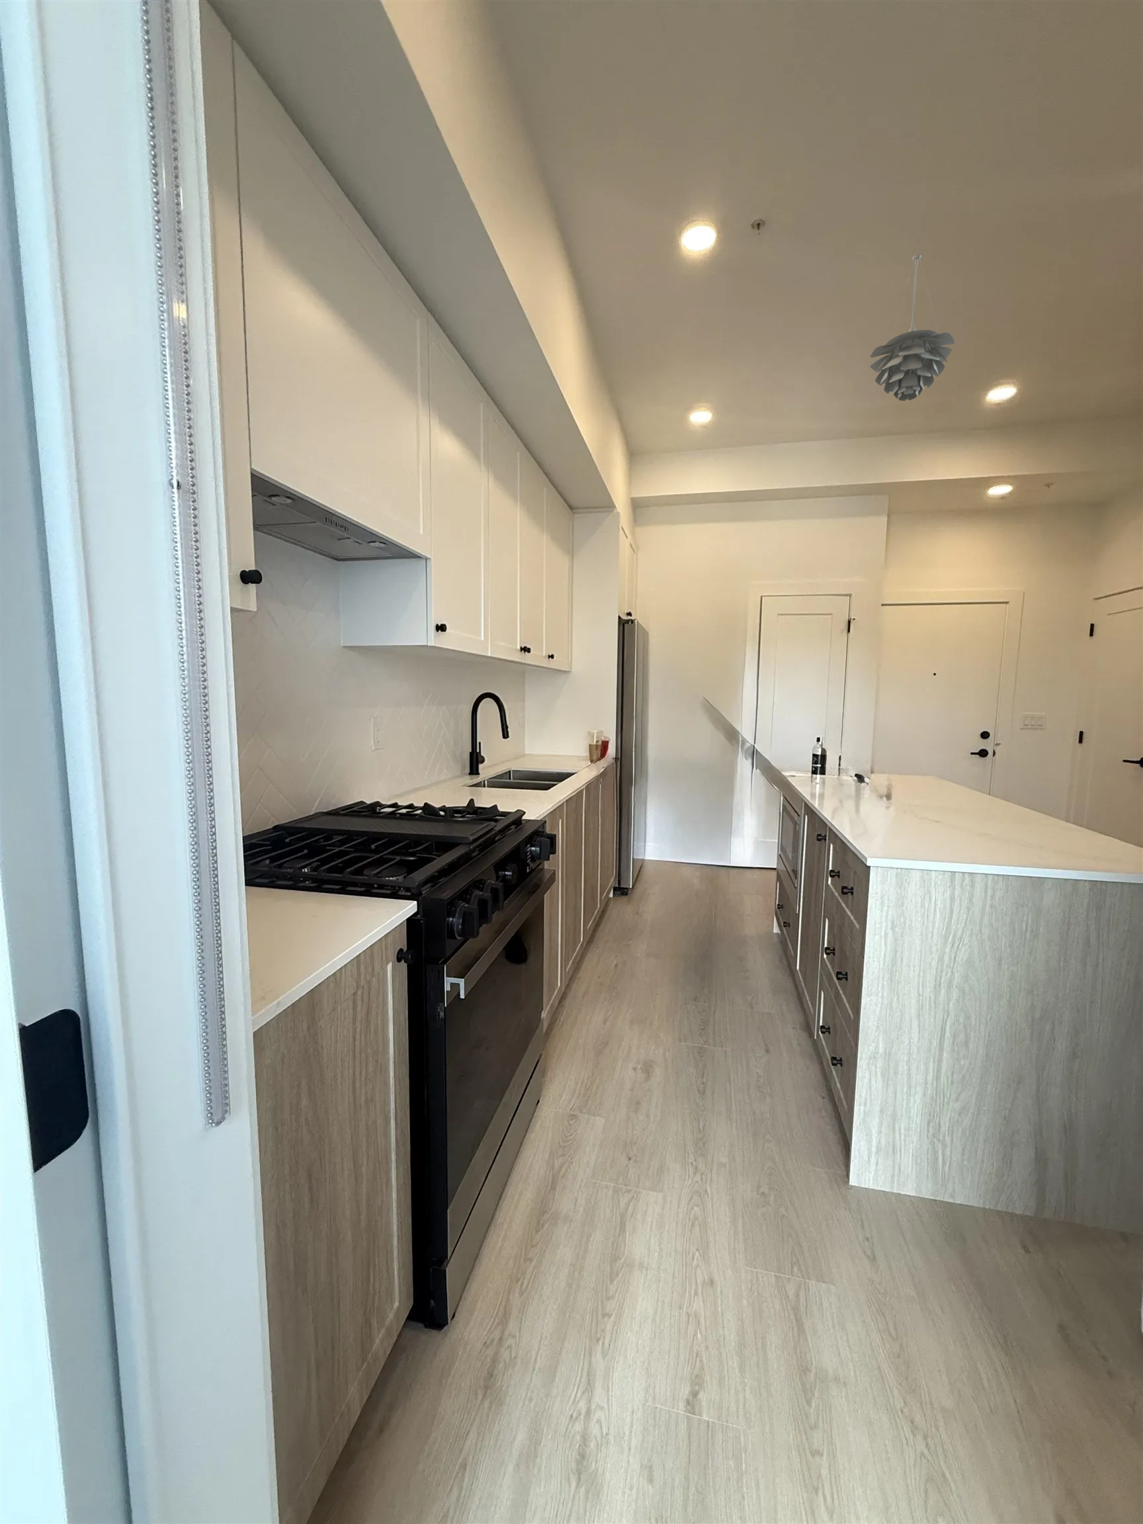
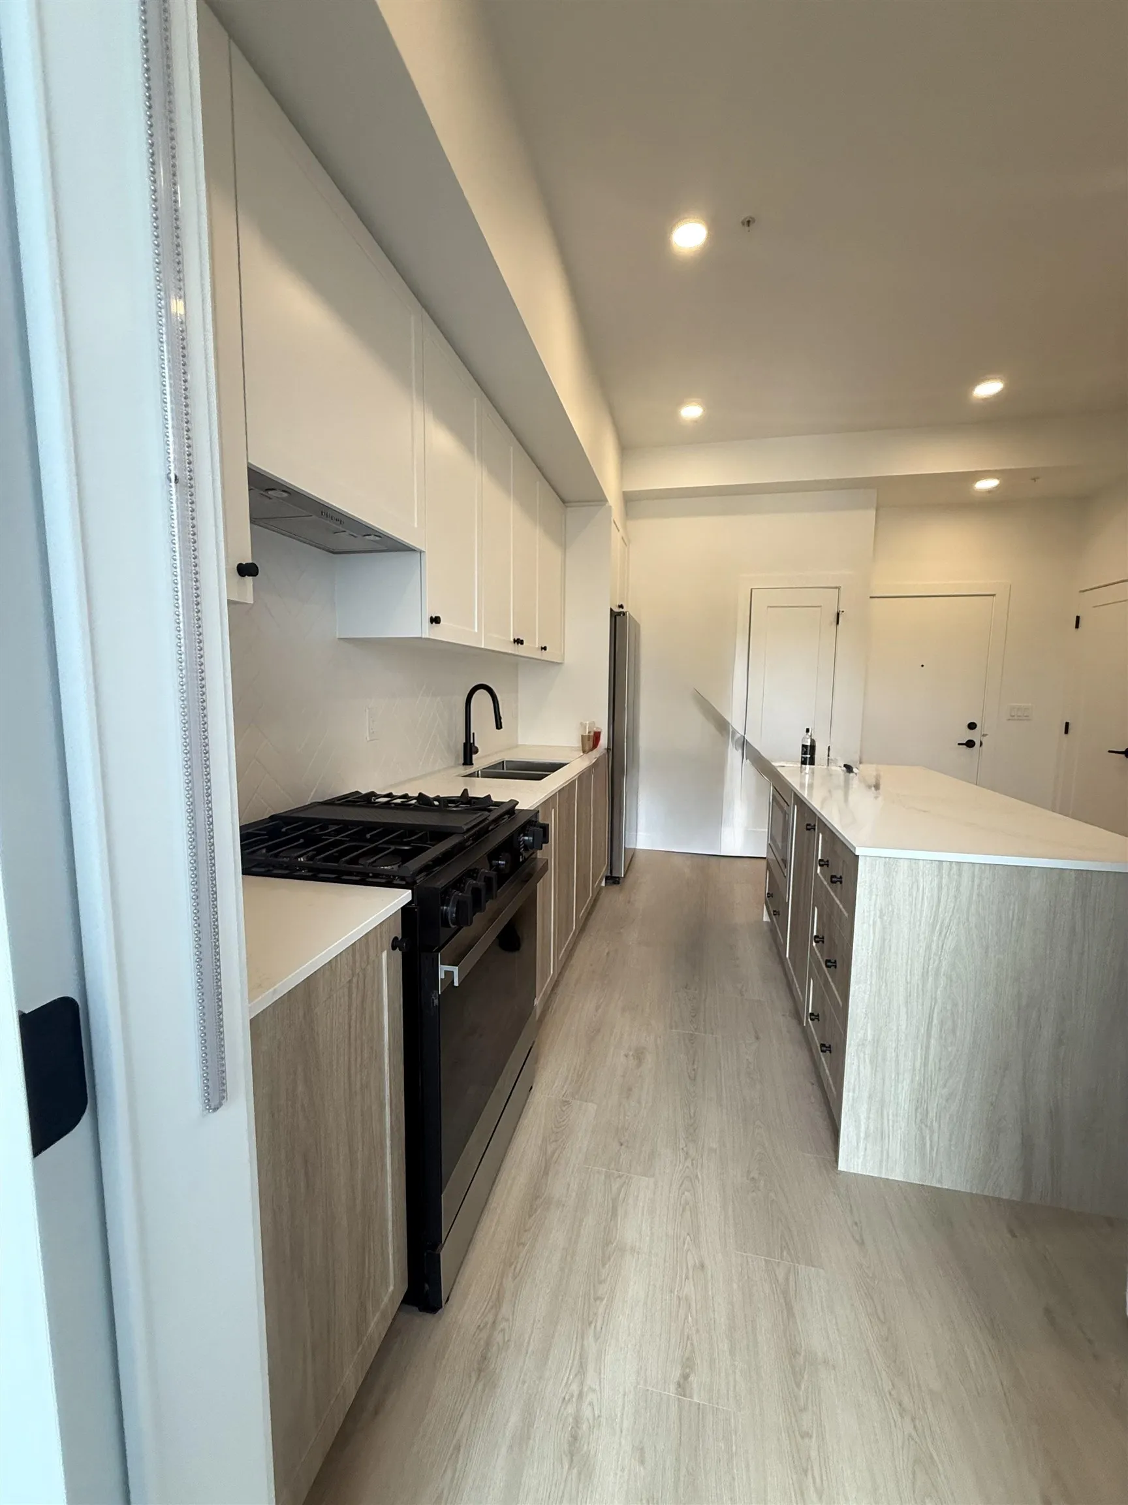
- pendant light [869,254,956,402]
